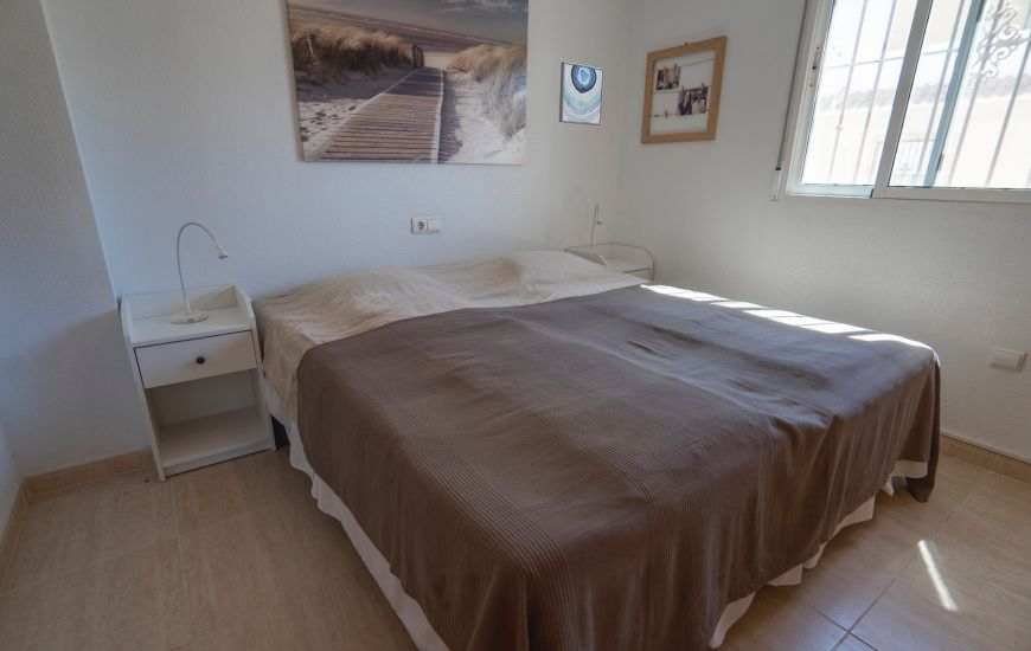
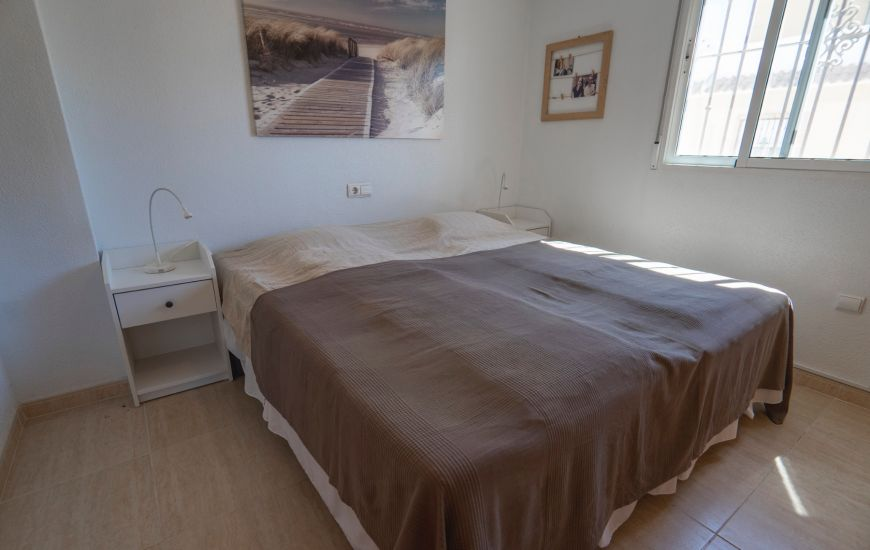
- wall art [558,60,604,127]
